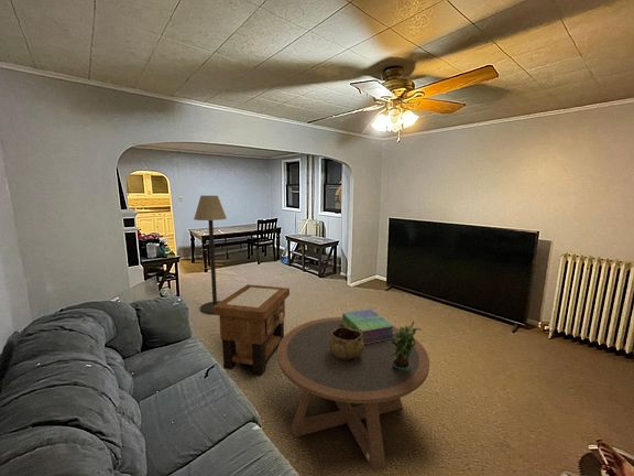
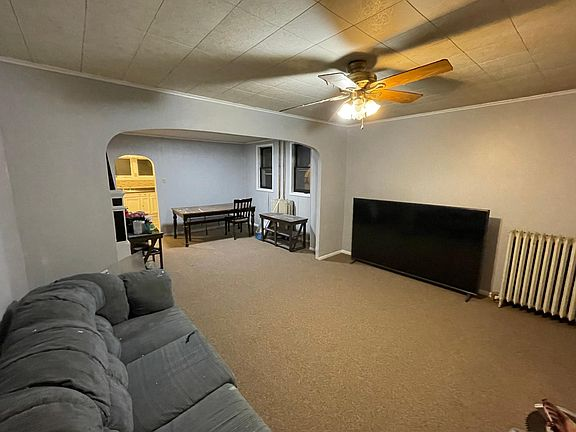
- coffee table [276,316,430,473]
- side table [212,283,291,376]
- decorative bowl [329,327,364,359]
- floor lamp [193,195,228,315]
- stack of books [341,307,395,344]
- potted plant [386,320,423,372]
